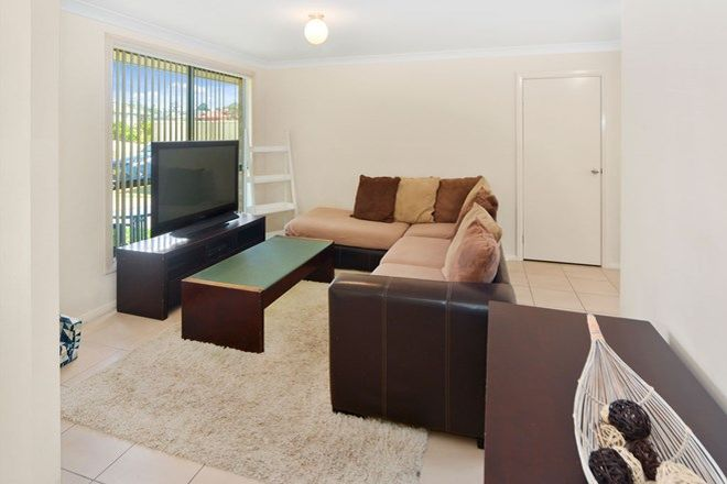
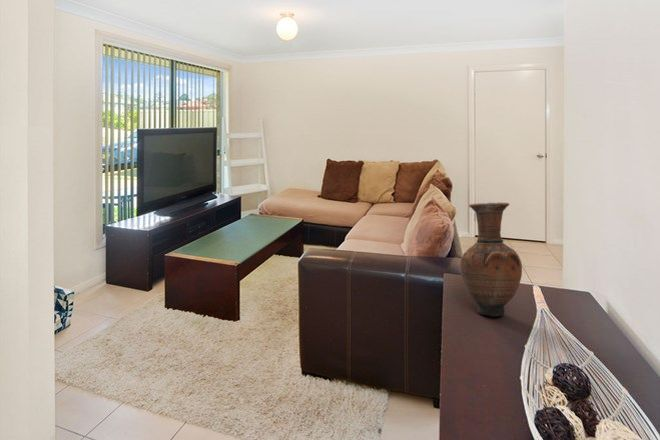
+ vase [459,202,523,318]
